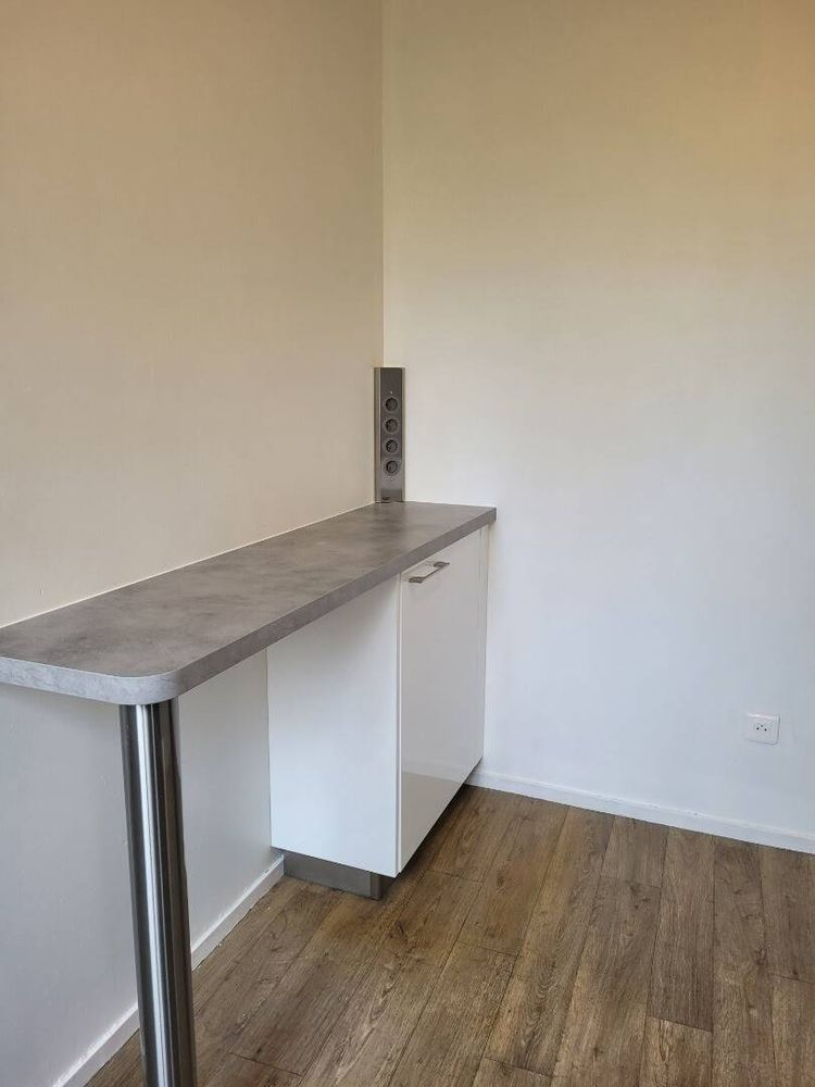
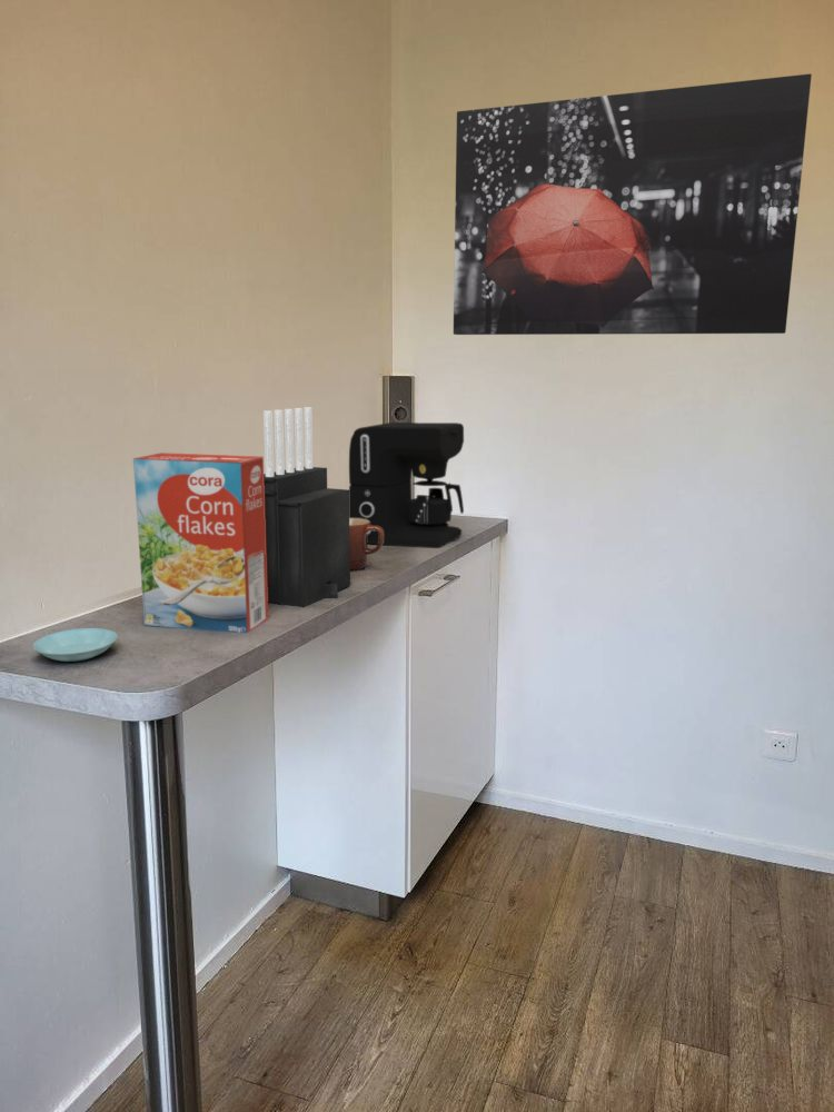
+ saucer [32,627,119,663]
+ wall art [453,72,813,336]
+ cereal box [132,451,269,634]
+ coffee maker [348,421,465,549]
+ mug [349,518,384,572]
+ knife block [262,406,351,608]
